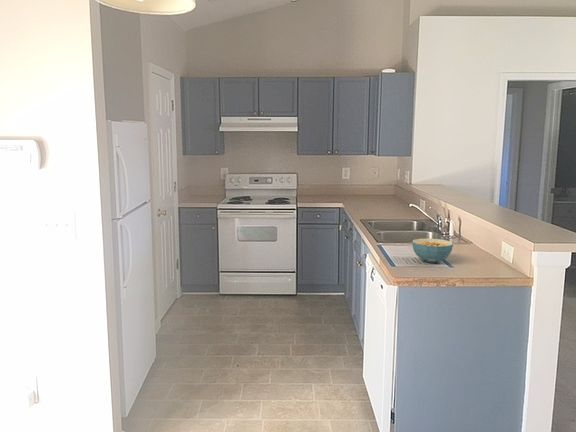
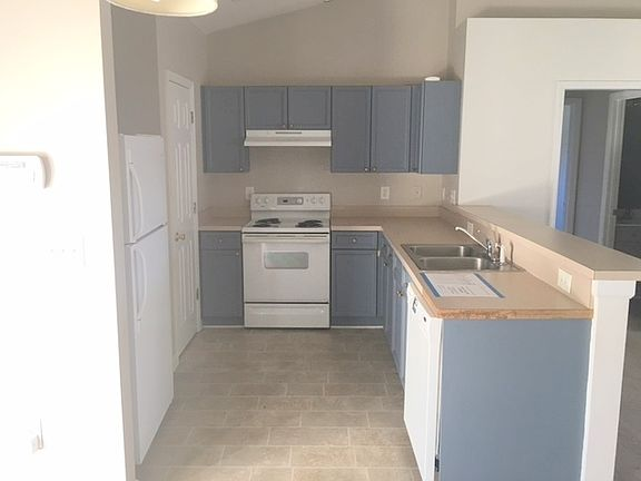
- cereal bowl [411,237,454,264]
